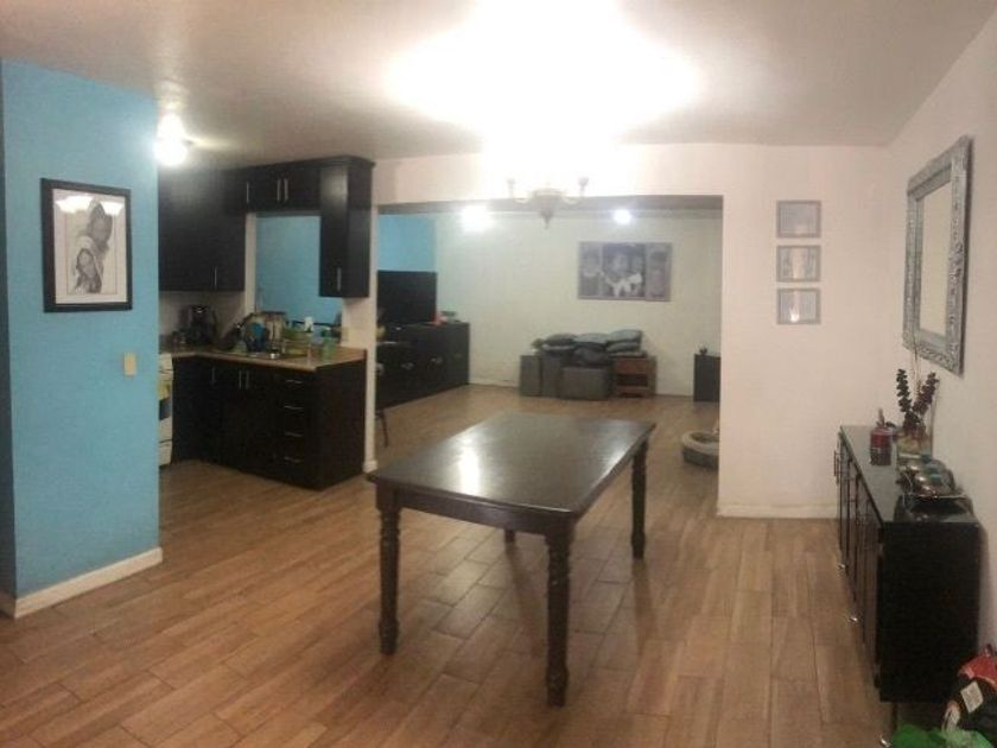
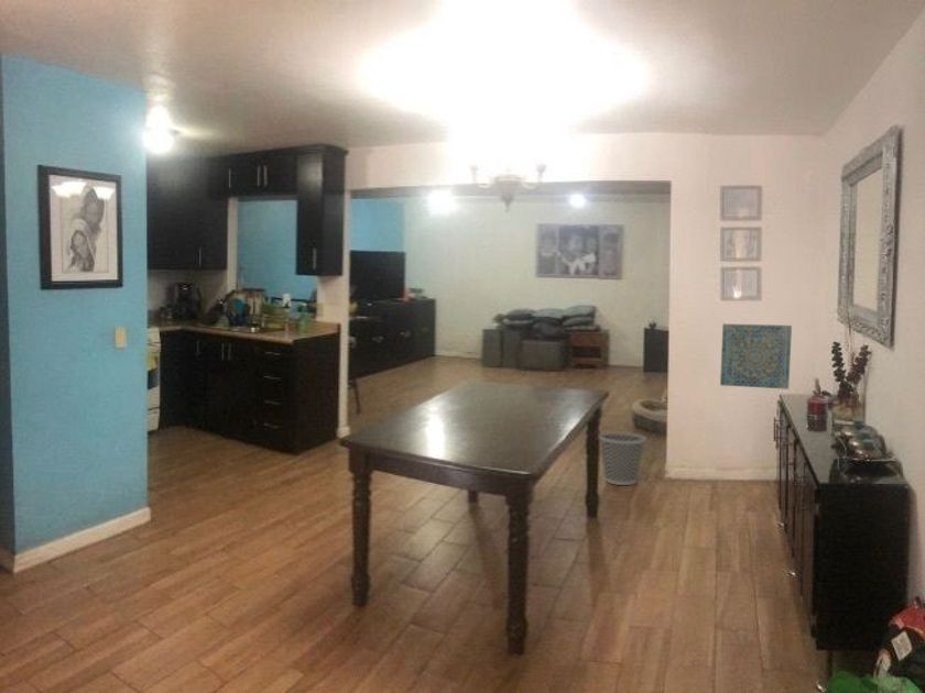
+ wall art [719,322,793,391]
+ wastebasket [599,431,646,486]
